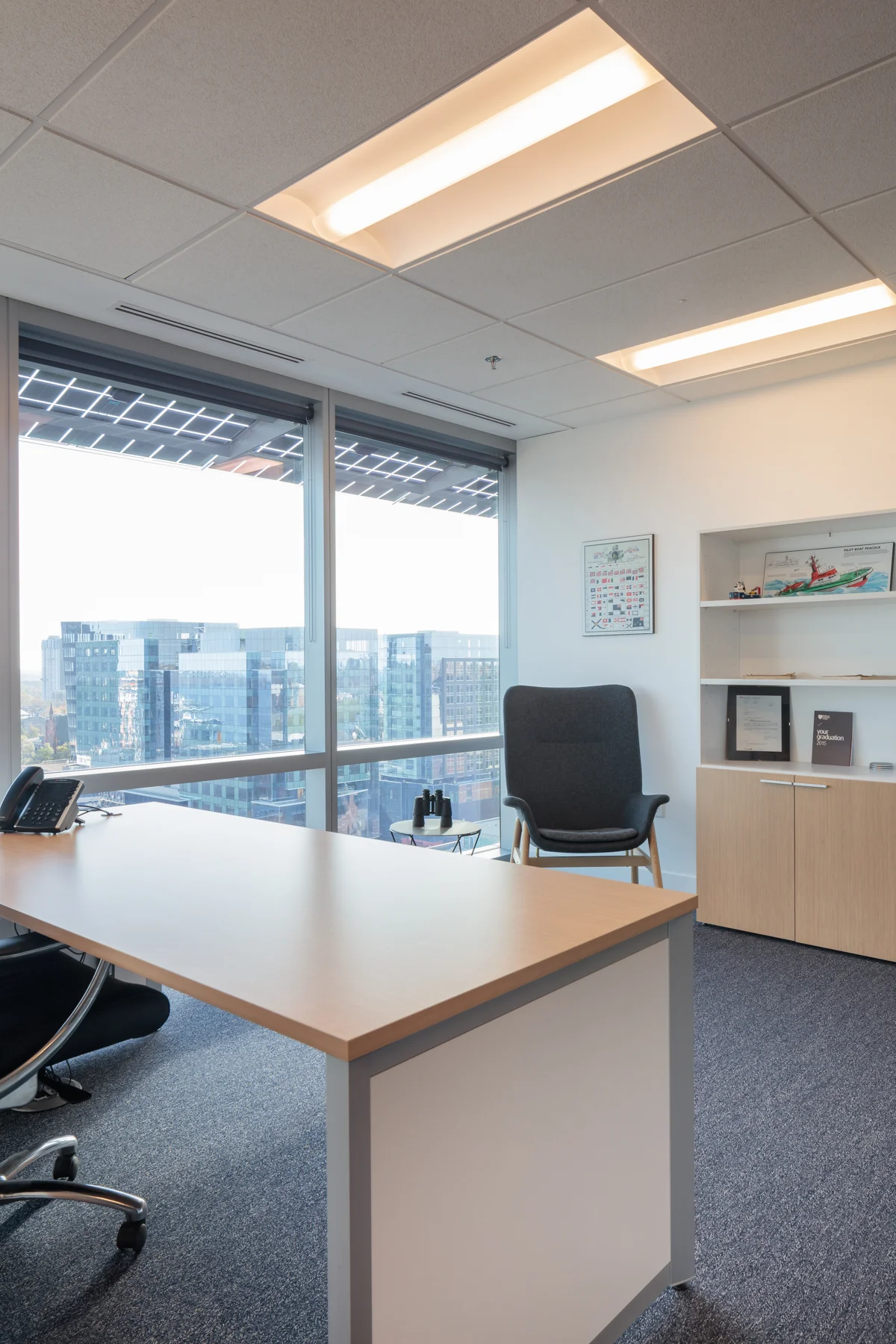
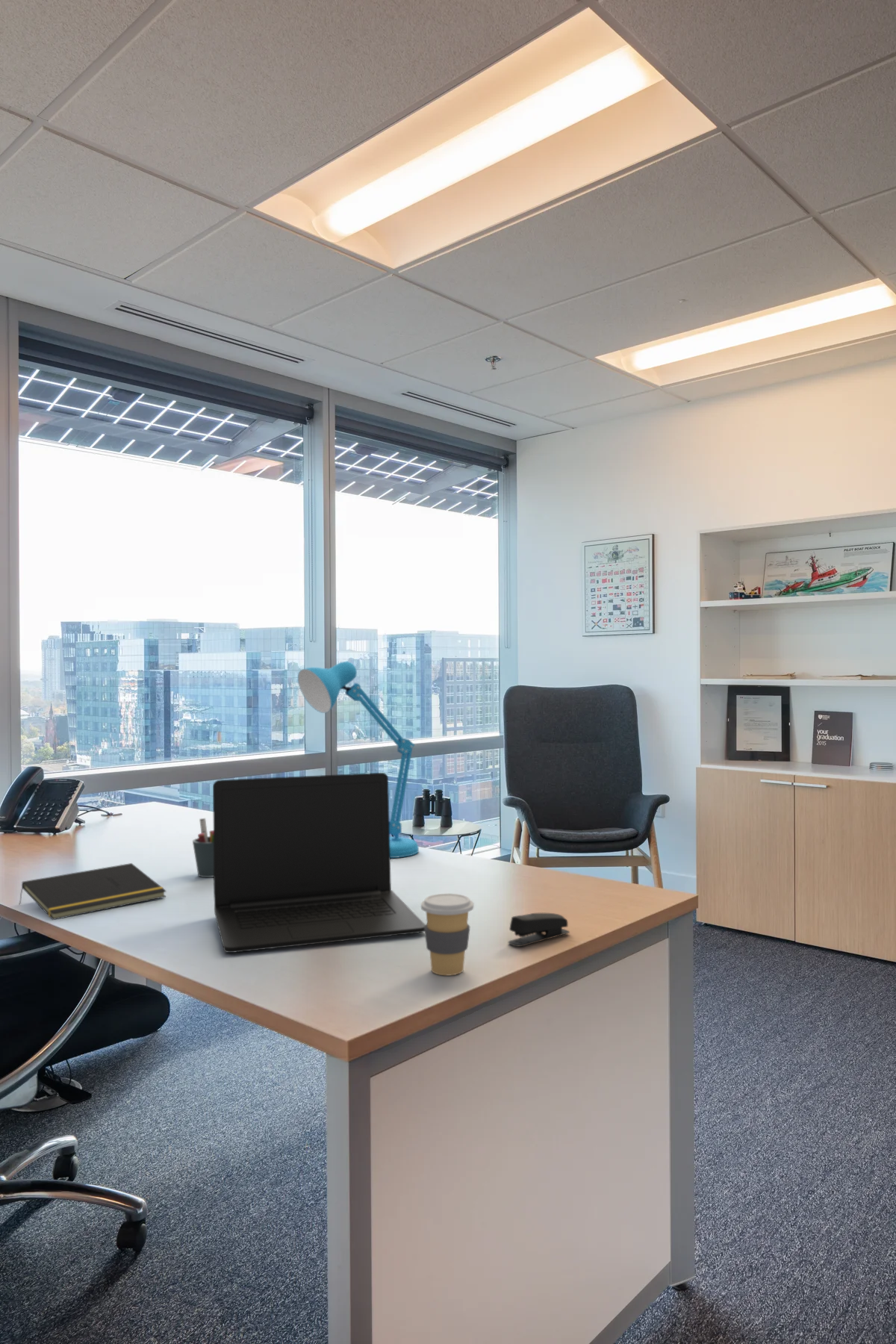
+ coffee cup [420,893,475,976]
+ desk lamp [297,661,420,859]
+ notepad [18,862,167,921]
+ pen holder [192,818,214,878]
+ stapler [507,912,570,948]
+ laptop [212,772,426,953]
